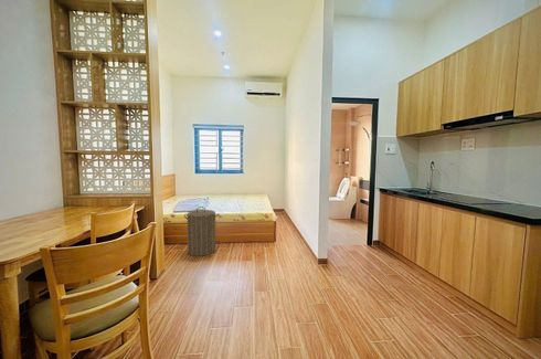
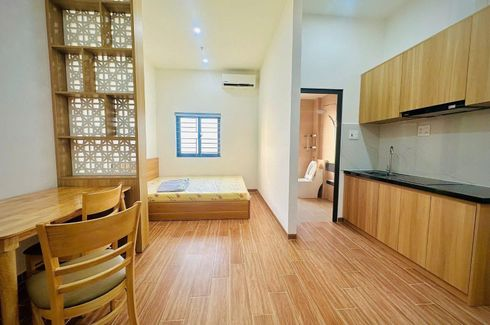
- laundry hamper [183,205,220,257]
